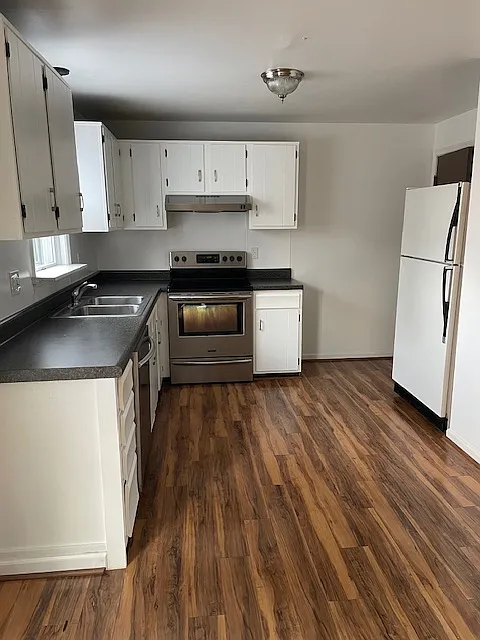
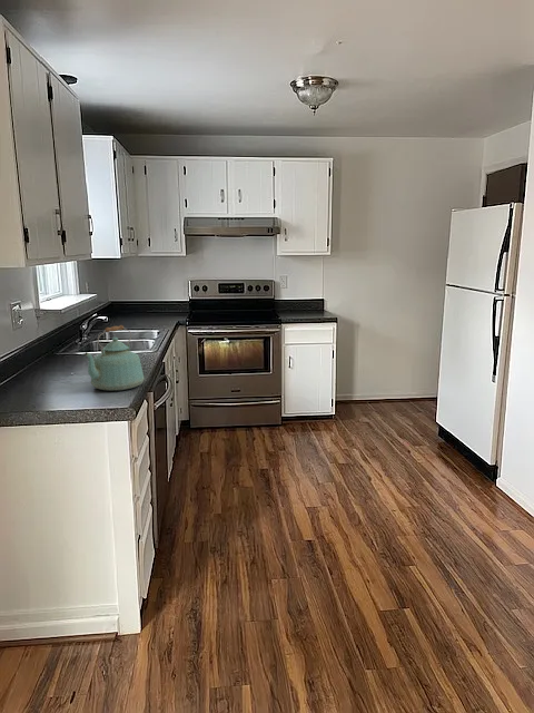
+ kettle [83,324,145,392]
